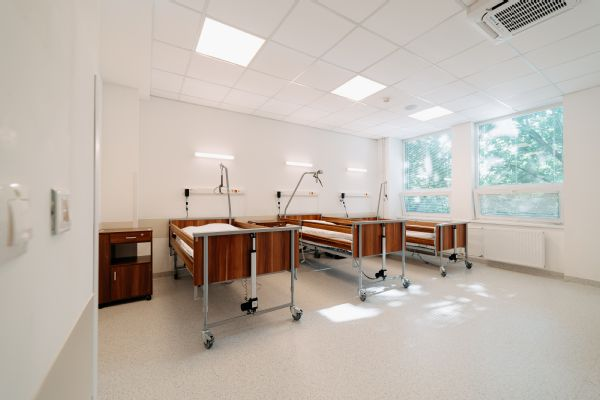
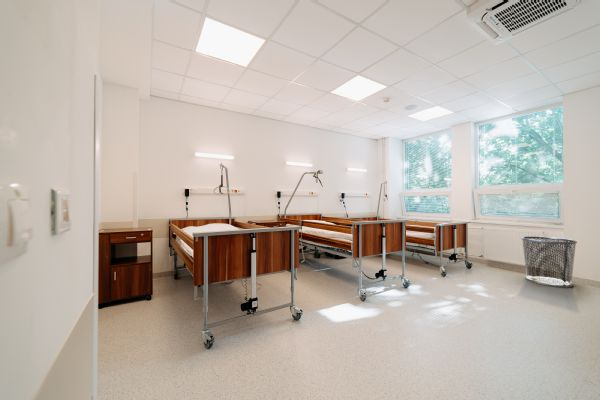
+ waste bin [520,235,578,288]
